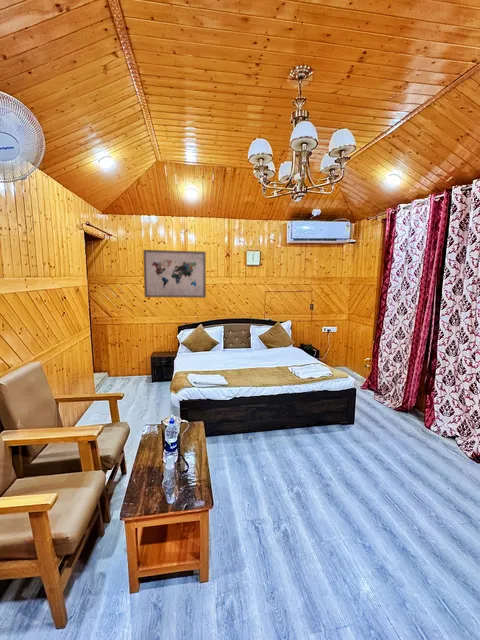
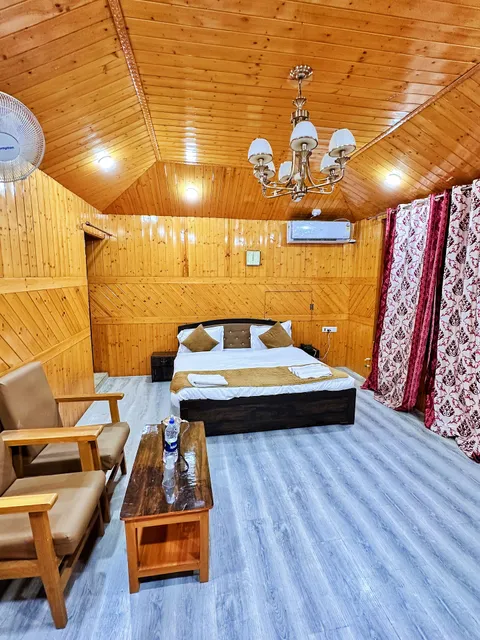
- wall art [142,249,207,299]
